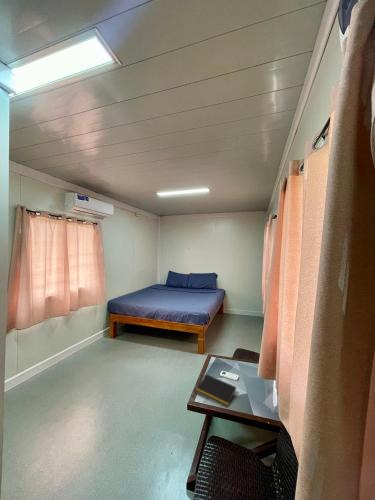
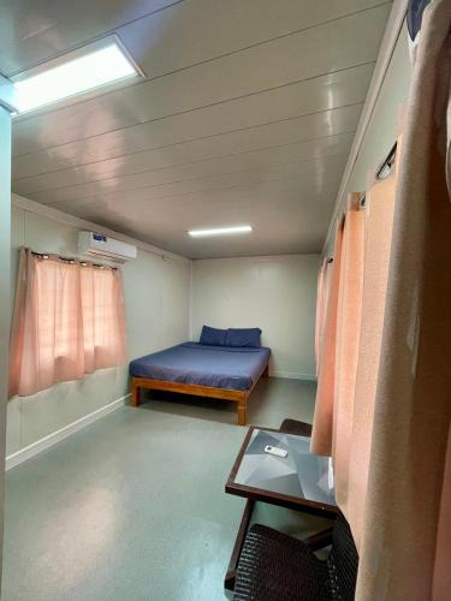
- notepad [194,373,237,408]
